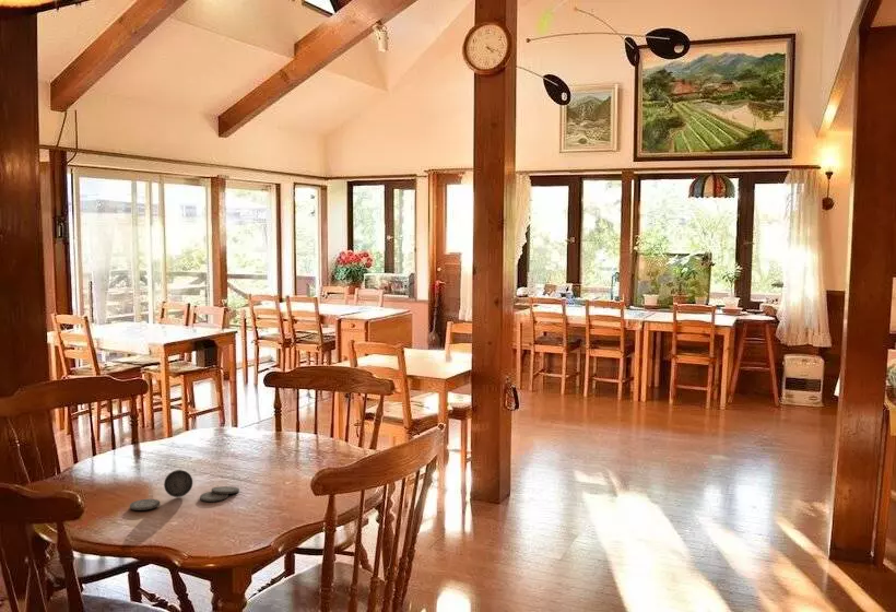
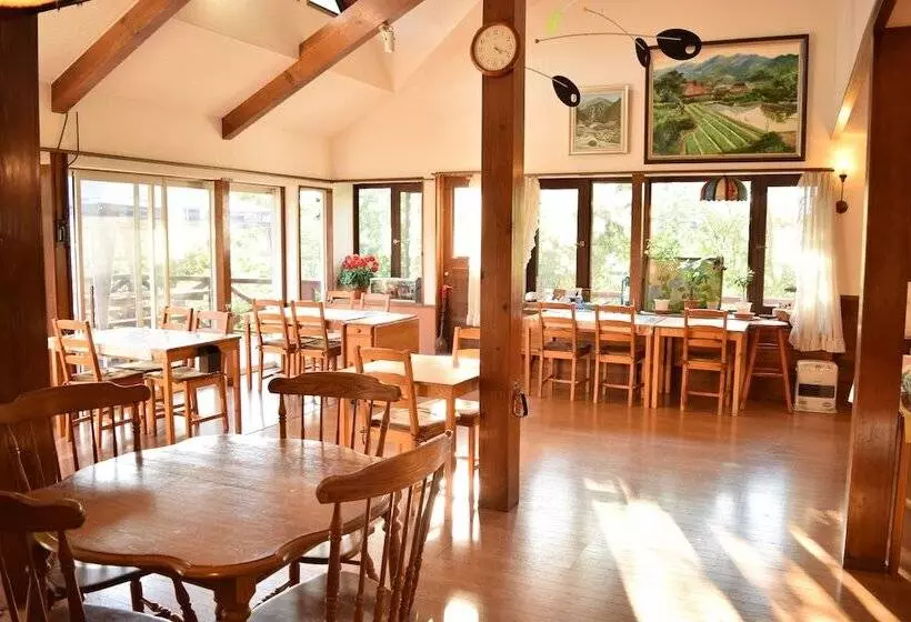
- plate [129,469,240,511]
